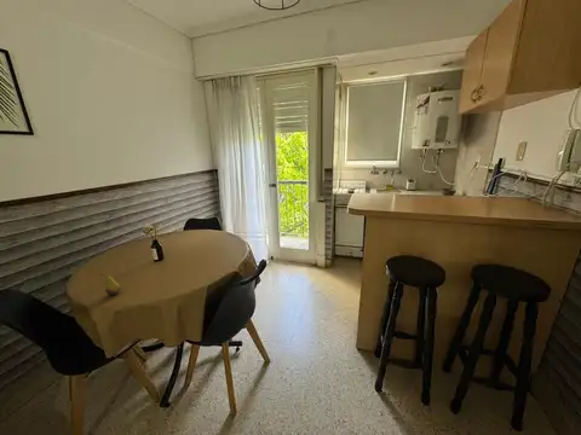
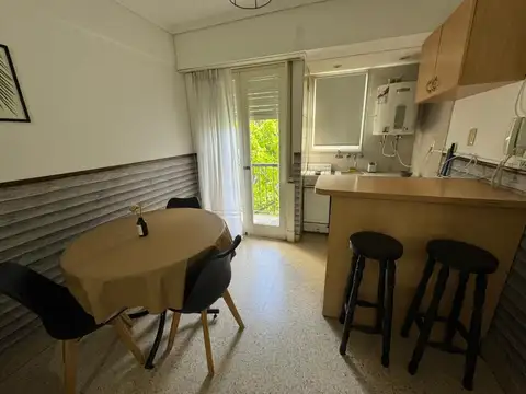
- fruit [99,273,122,296]
